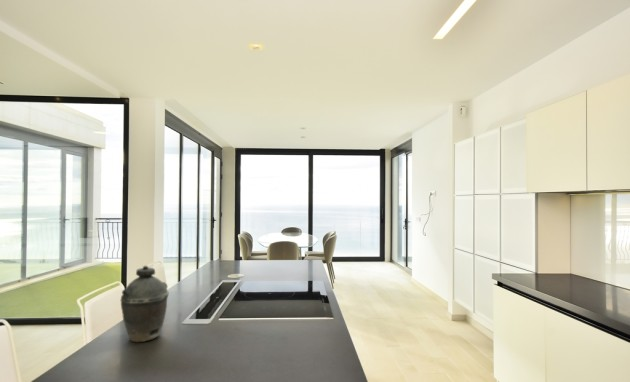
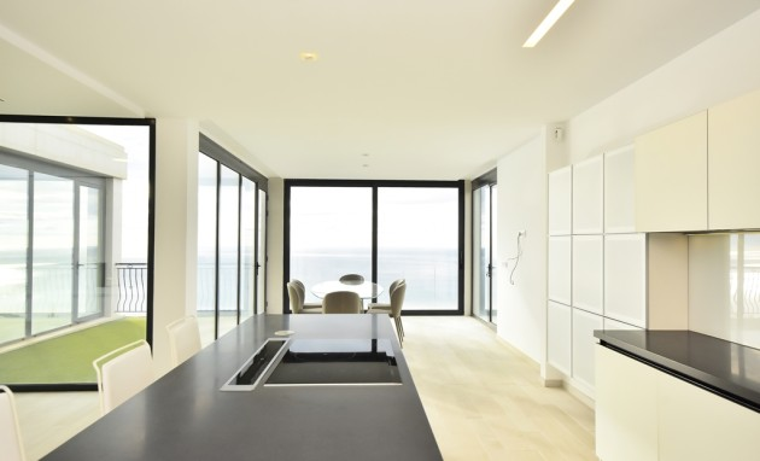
- kettle [120,265,170,343]
